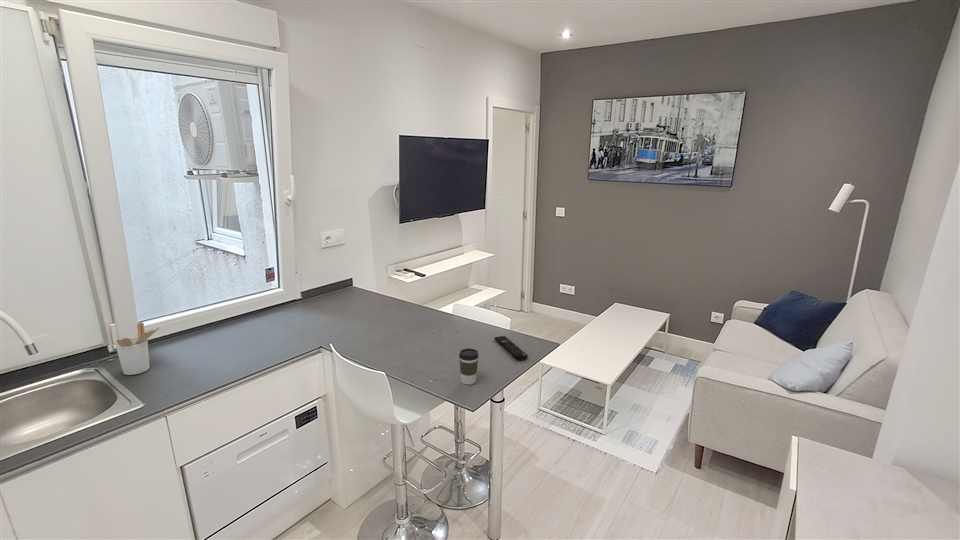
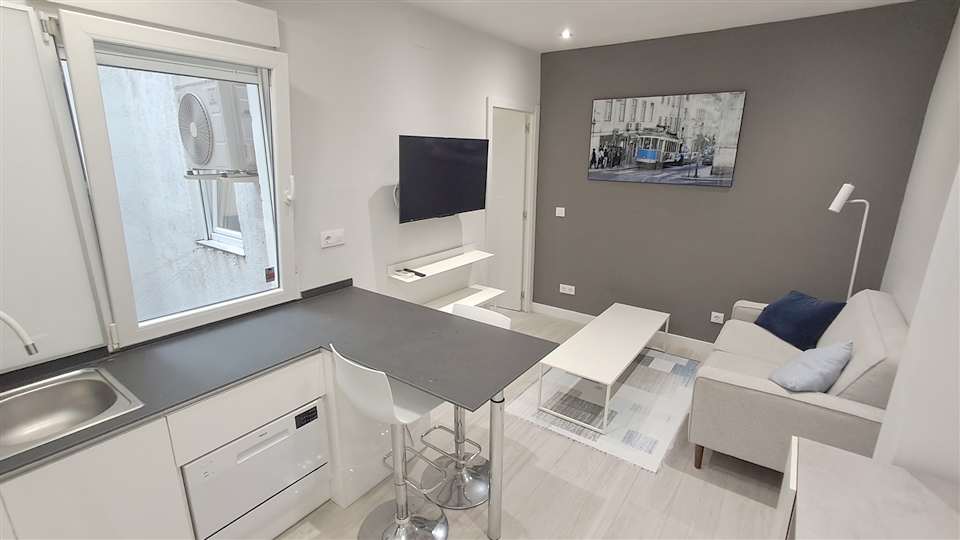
- utensil holder [114,321,160,376]
- coffee cup [458,348,480,386]
- remote control [493,335,529,361]
